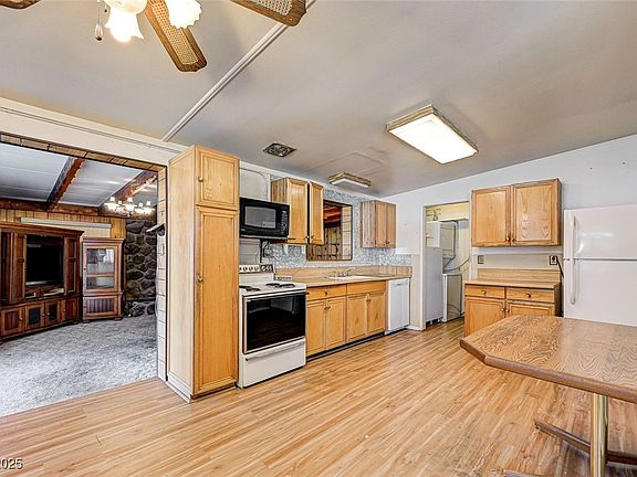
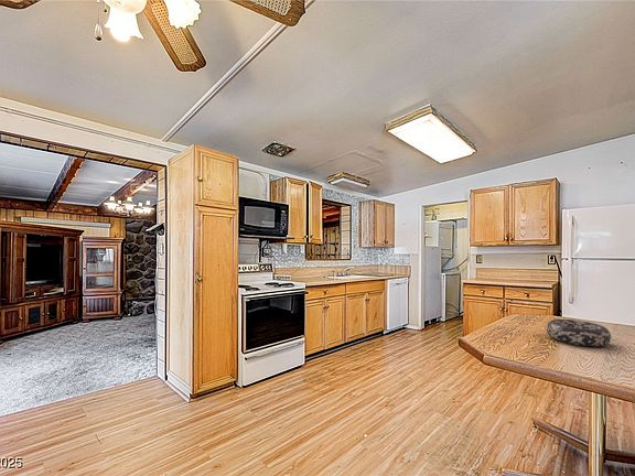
+ decorative bowl [545,318,612,347]
